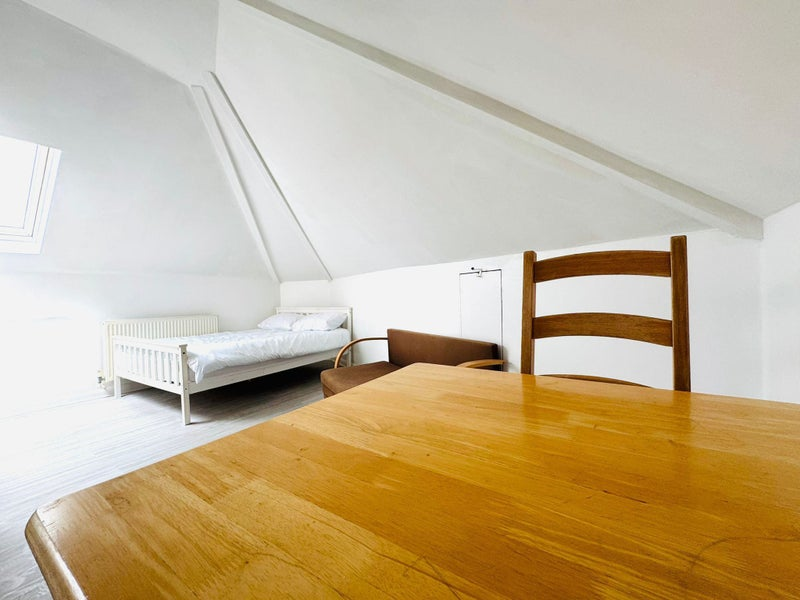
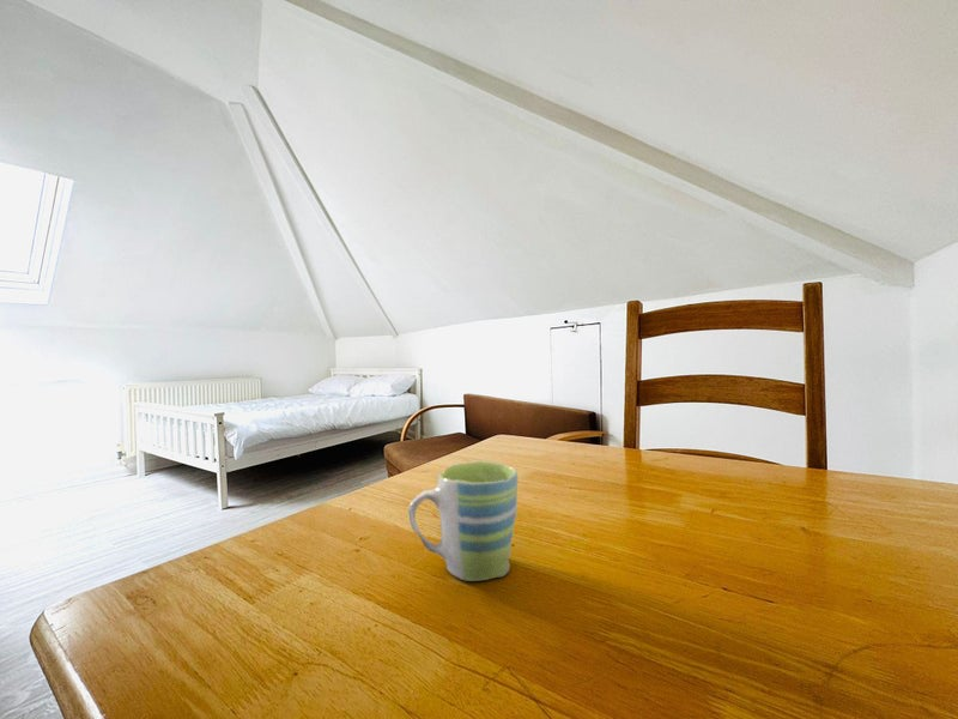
+ mug [407,460,519,582]
